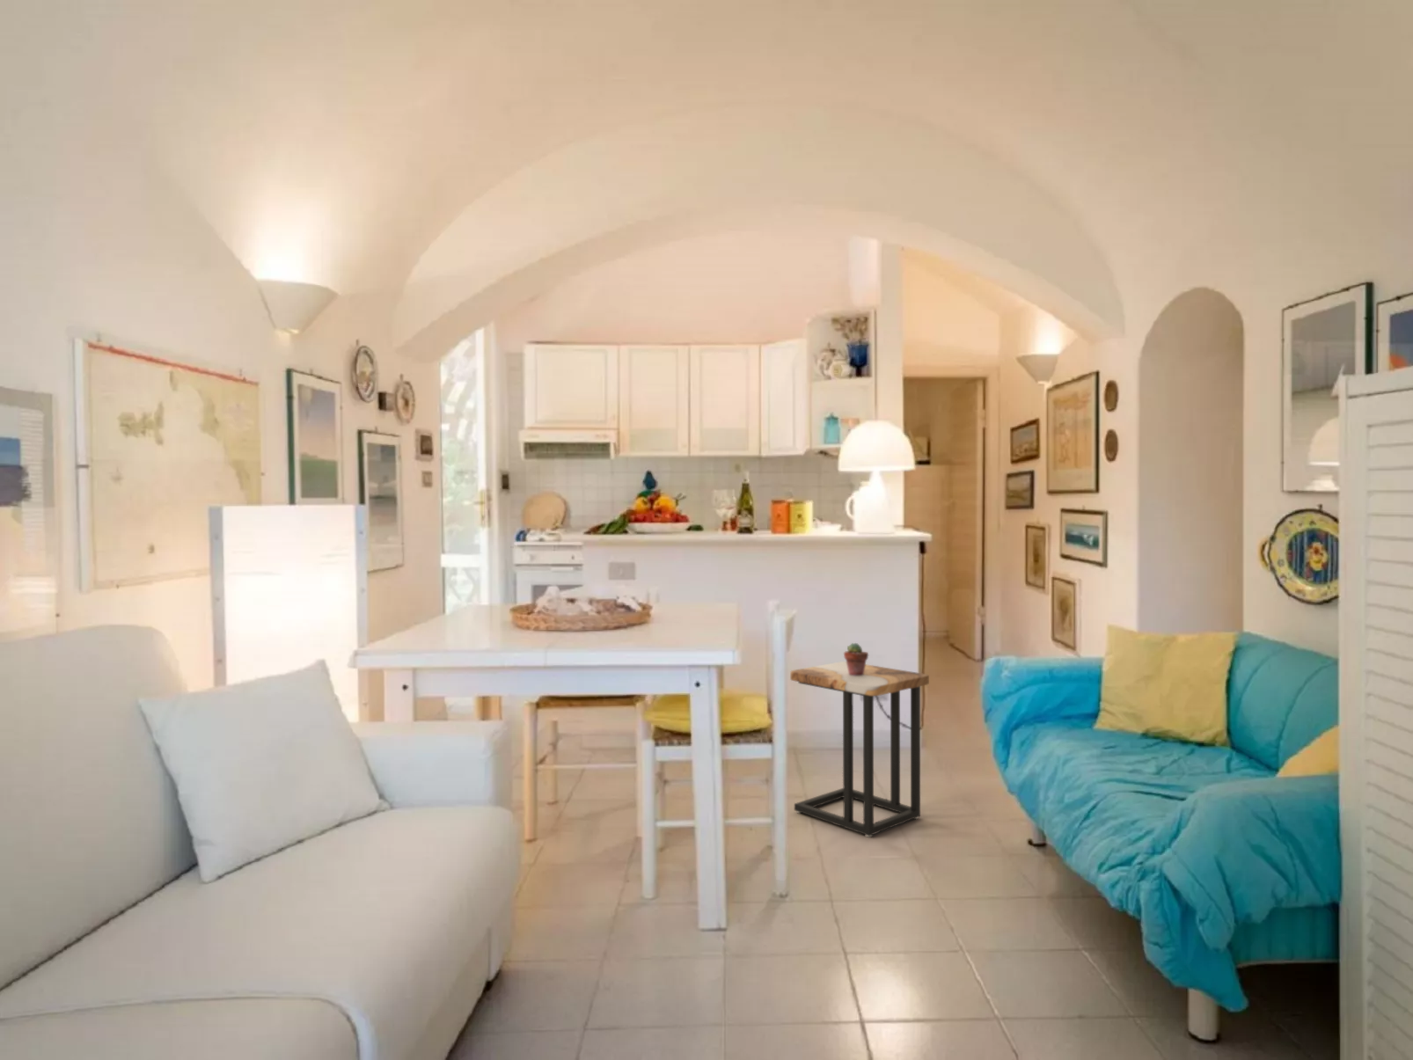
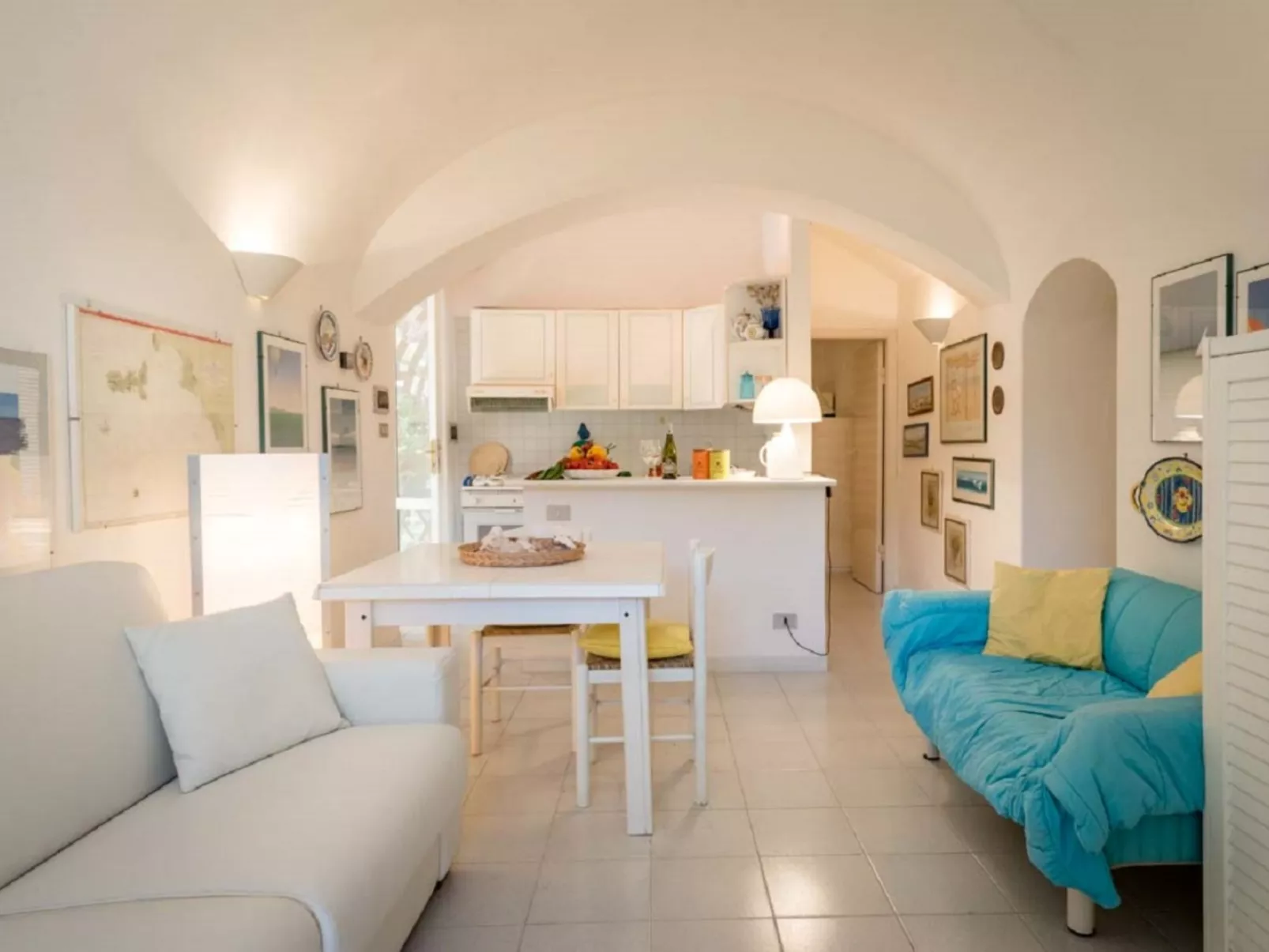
- potted succulent [843,642,870,676]
- side table [789,660,930,837]
